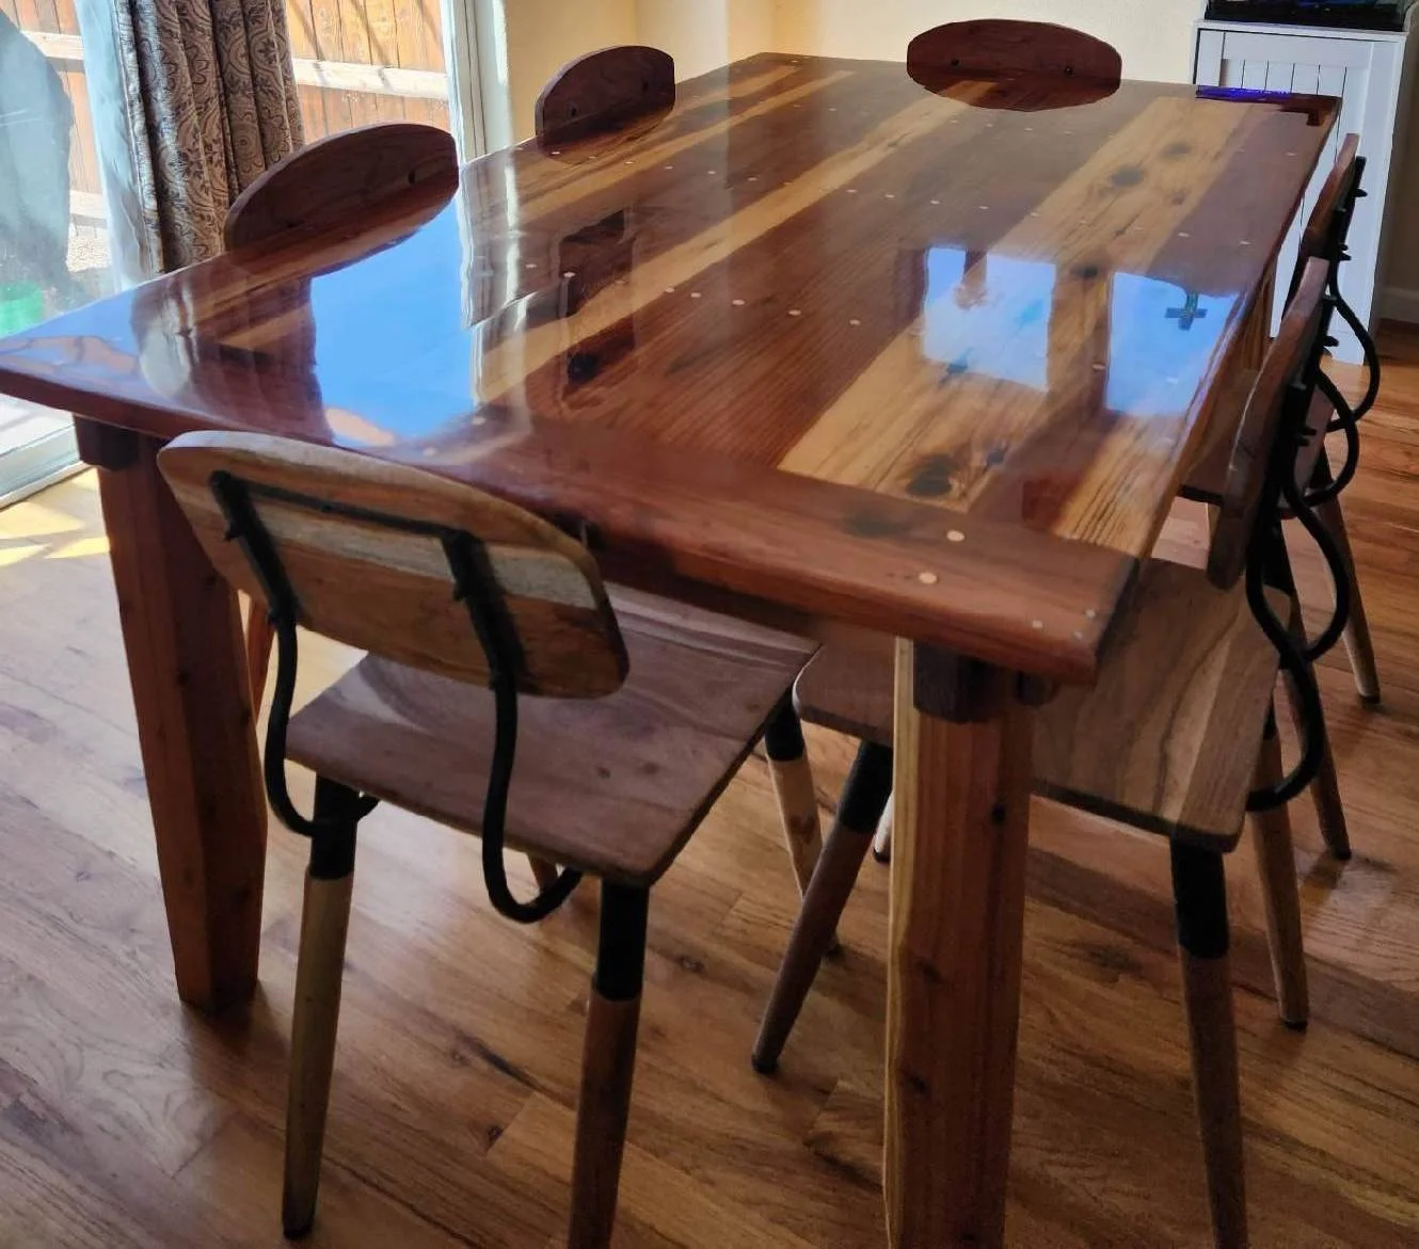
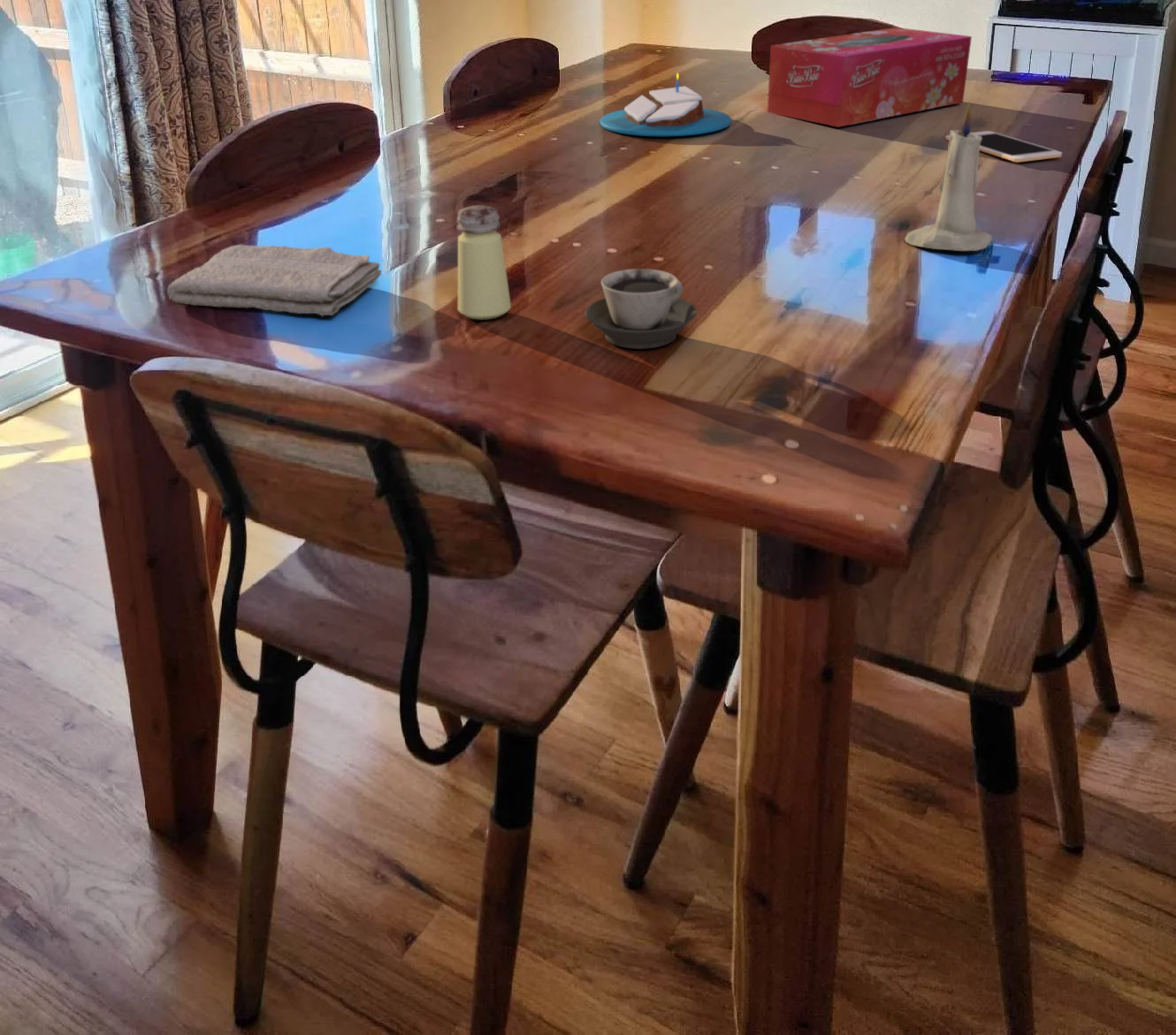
+ saltshaker [456,204,512,321]
+ cell phone [944,130,1063,164]
+ candle [599,72,732,137]
+ tissue box [767,27,973,128]
+ cup [584,268,698,350]
+ washcloth [166,244,382,317]
+ candle [904,102,993,252]
